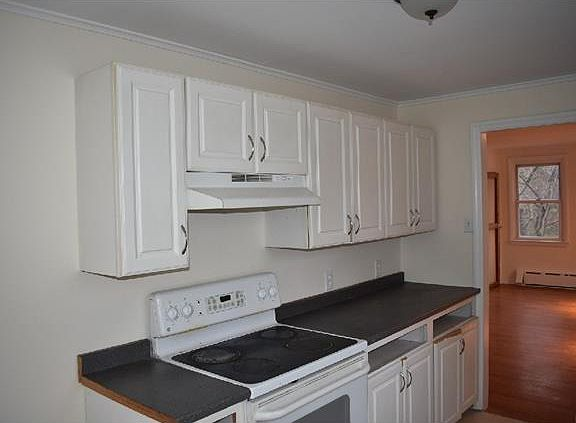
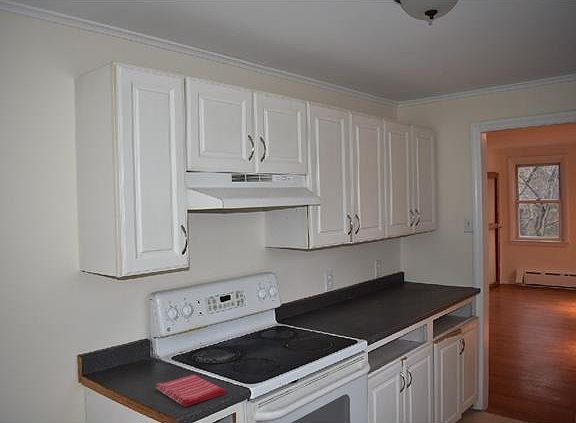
+ dish towel [155,374,227,408]
